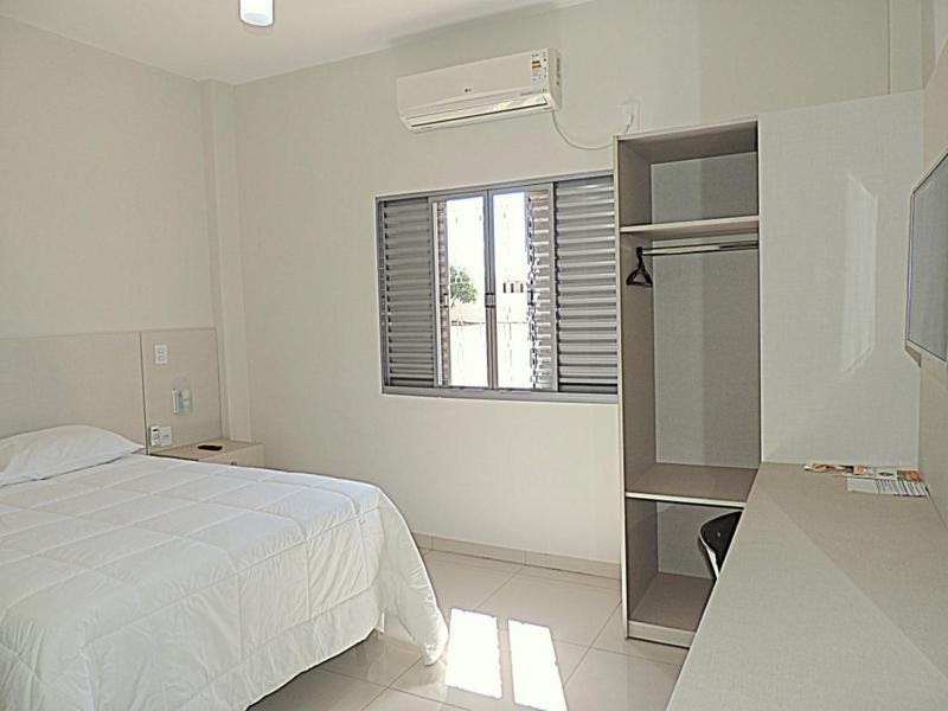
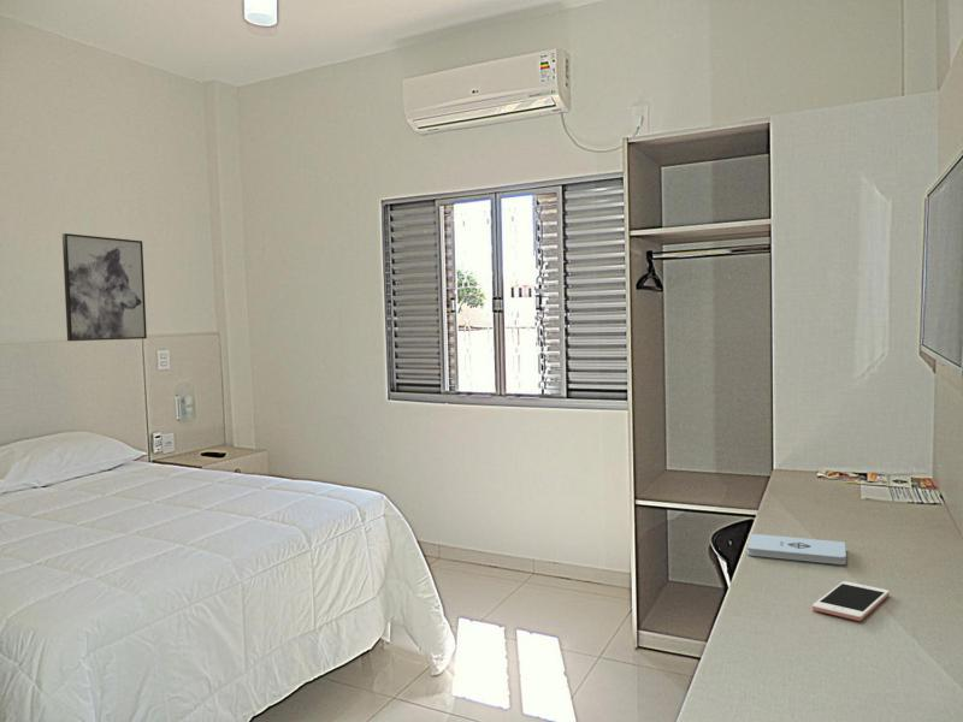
+ cell phone [811,580,891,622]
+ notepad [746,533,847,566]
+ wall art [61,232,148,342]
